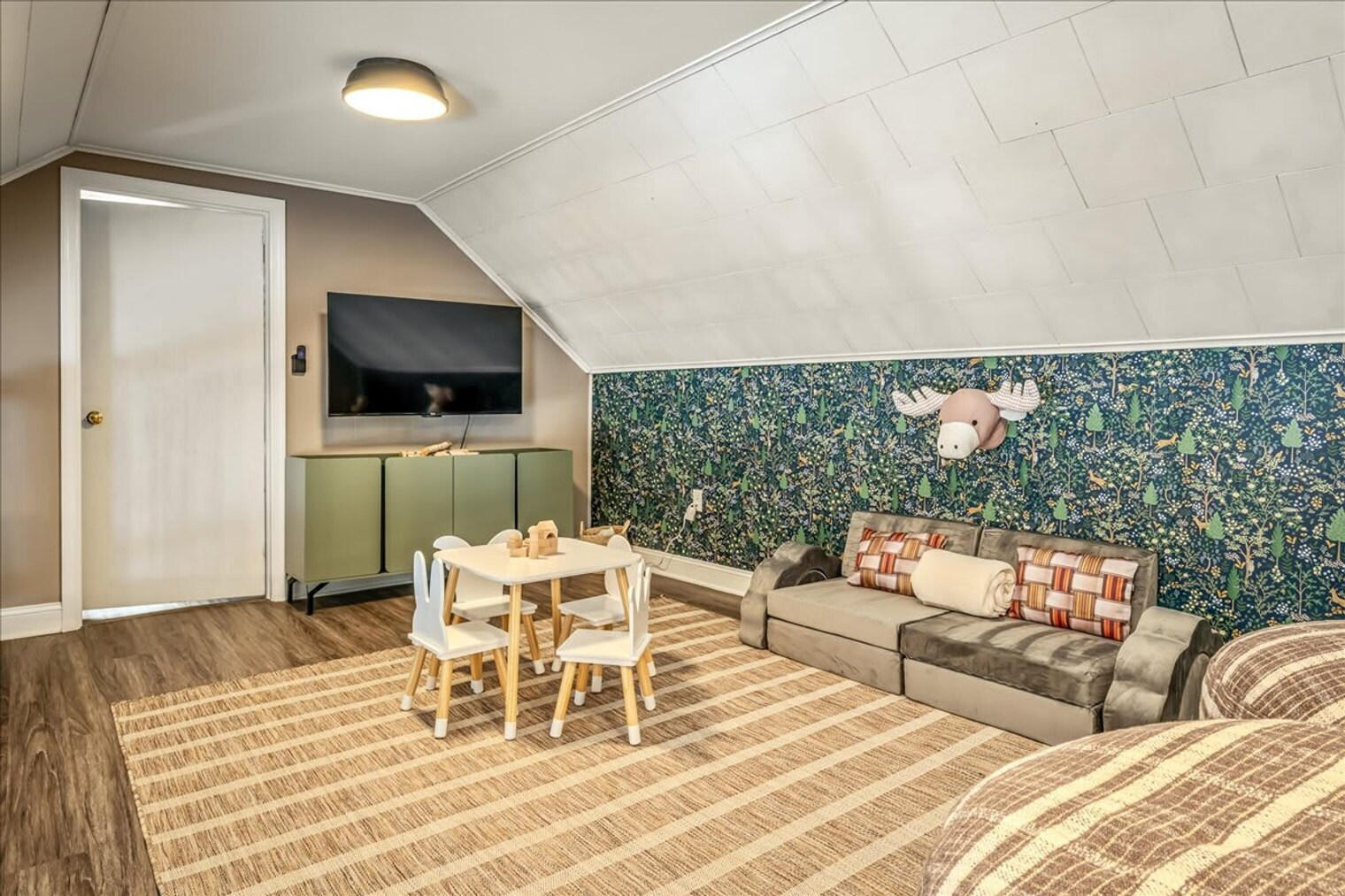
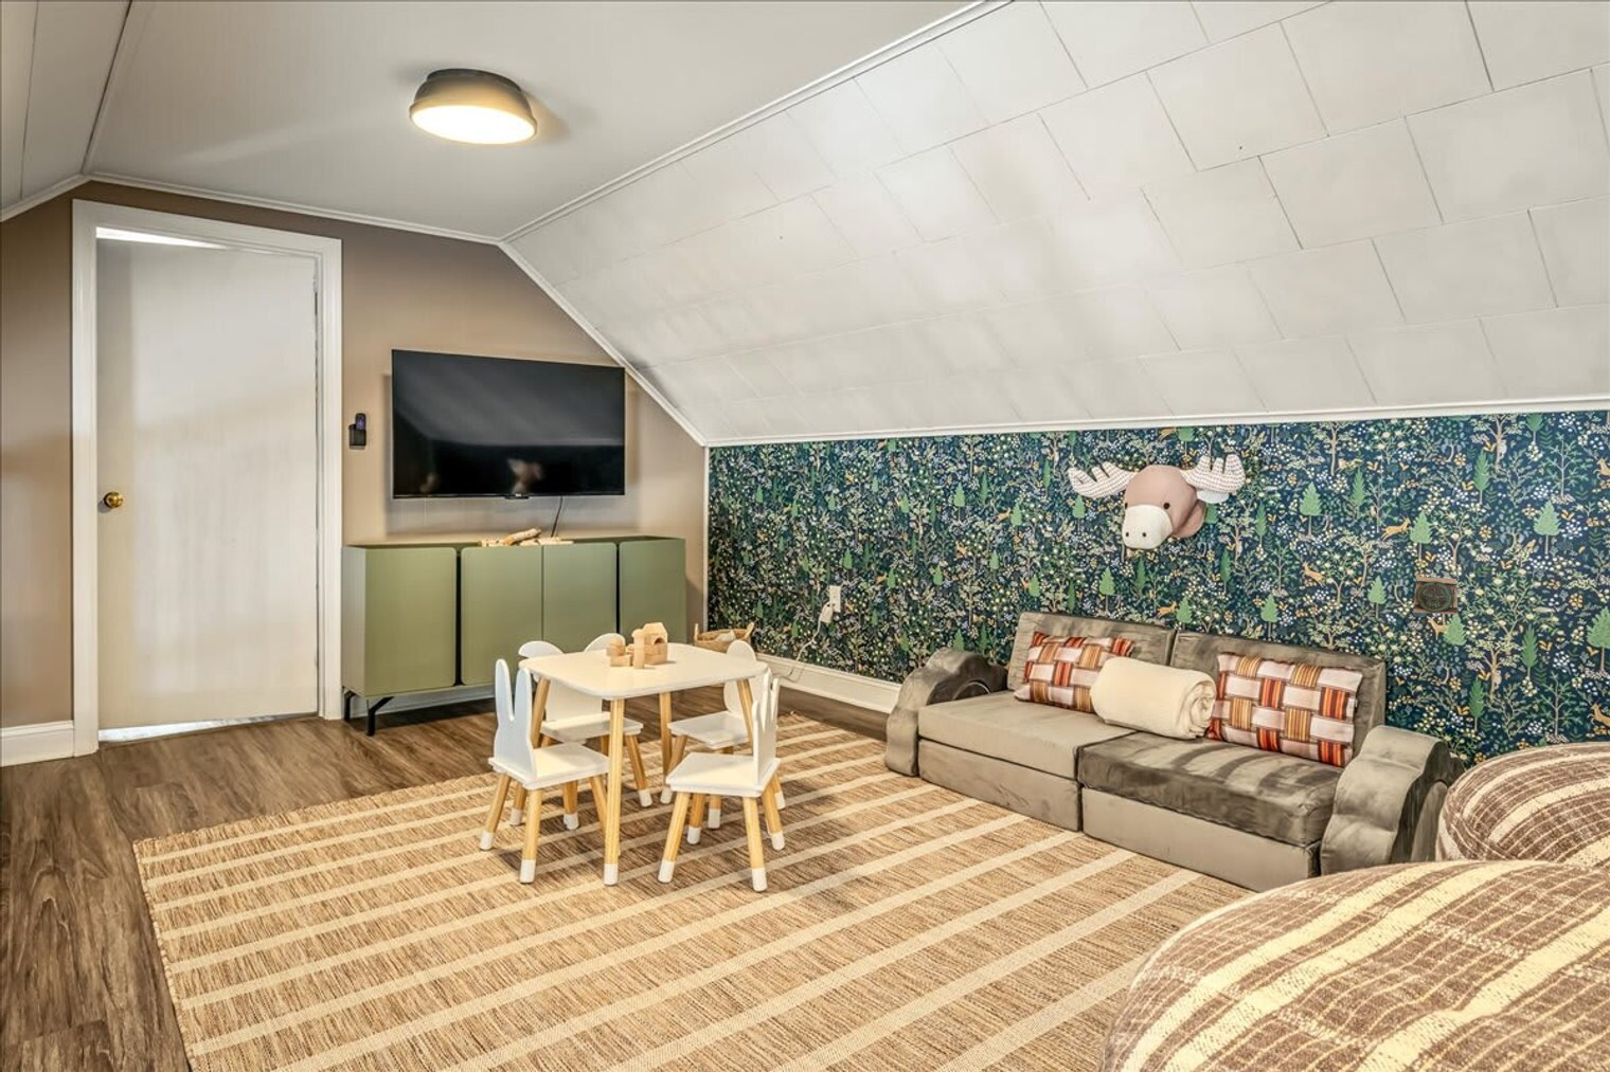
+ decorative medallion [1412,575,1458,616]
